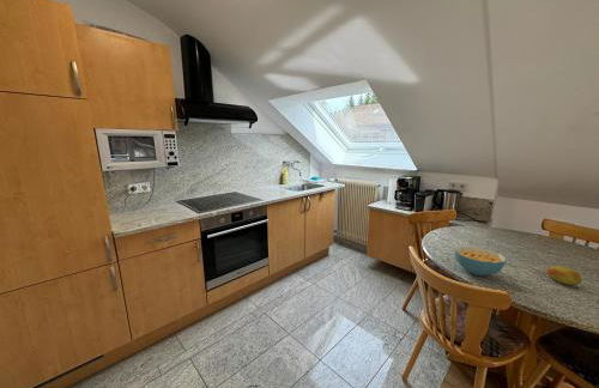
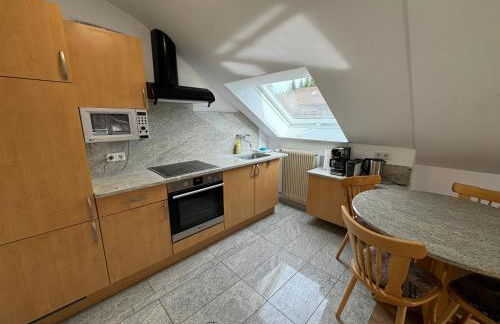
- cereal bowl [454,245,507,277]
- fruit [545,265,583,286]
